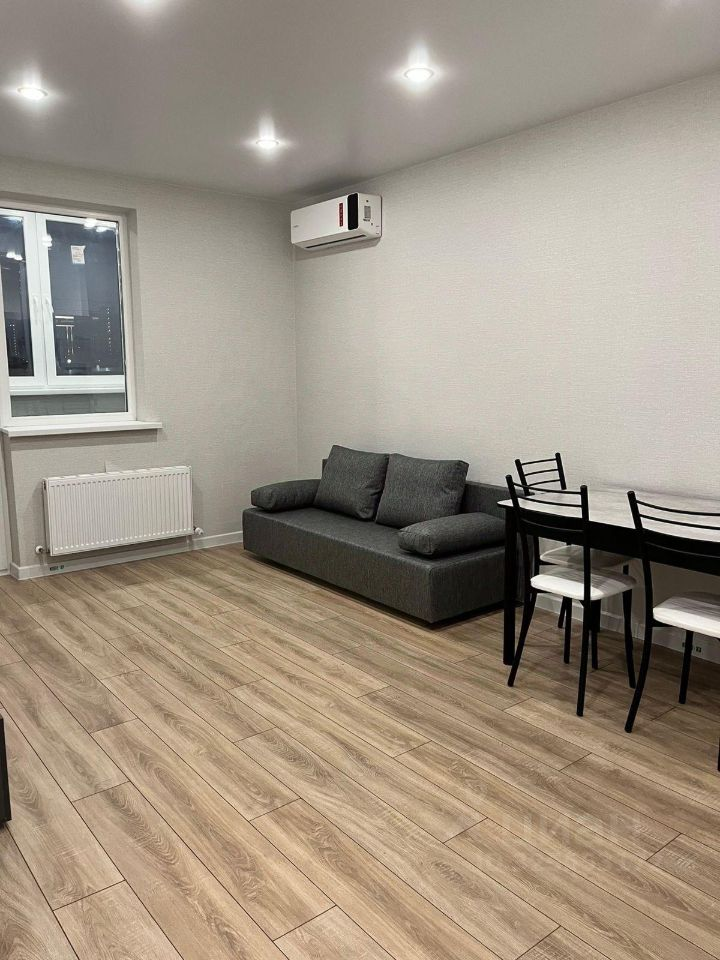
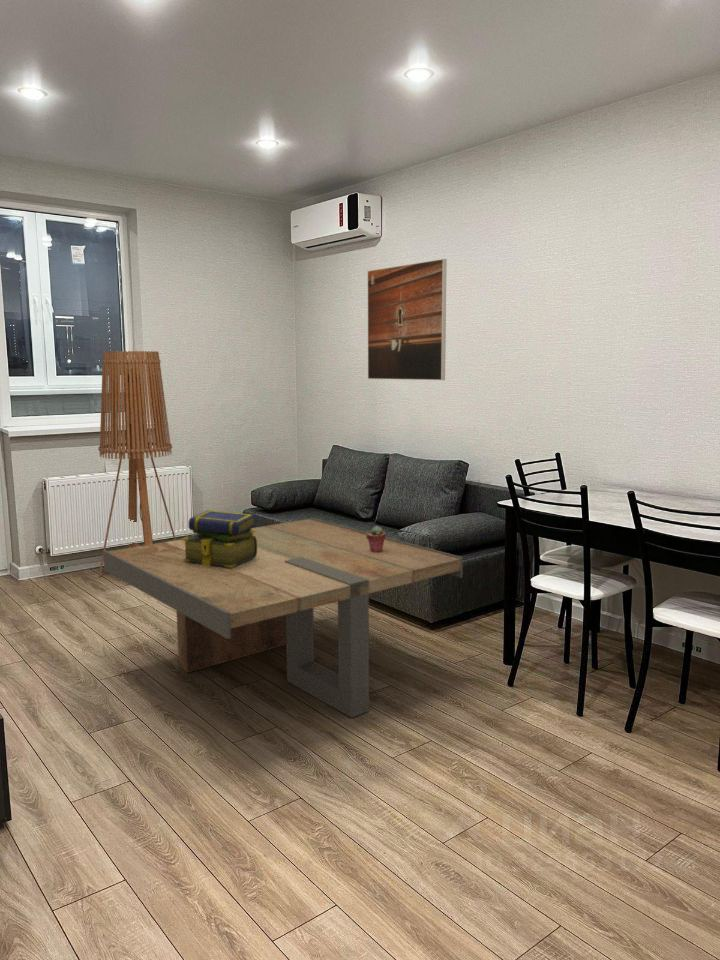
+ potted succulent [366,525,387,552]
+ stack of books [181,509,257,568]
+ coffee table [102,517,464,719]
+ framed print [367,258,448,381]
+ floor lamp [97,350,177,578]
